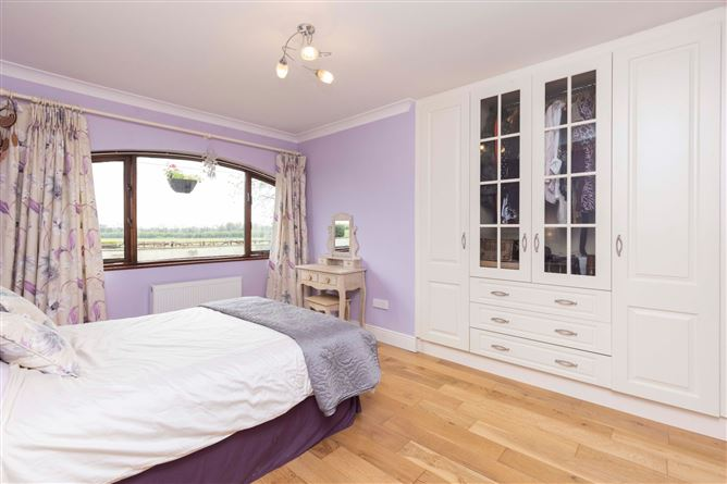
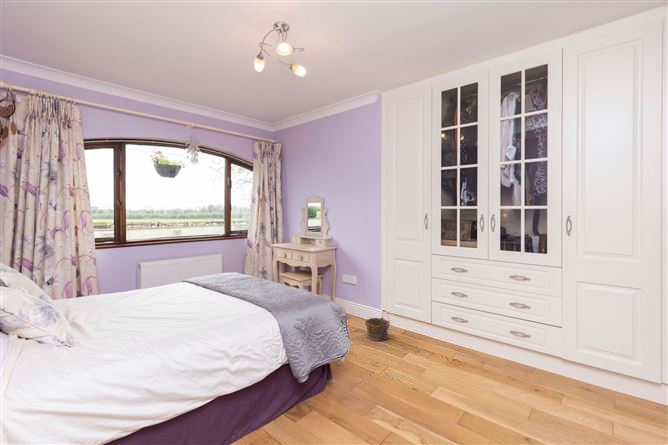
+ clay pot [364,317,391,342]
